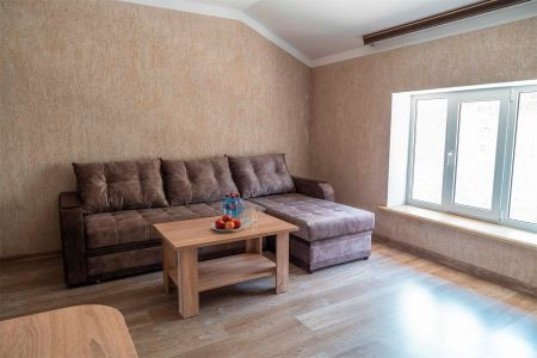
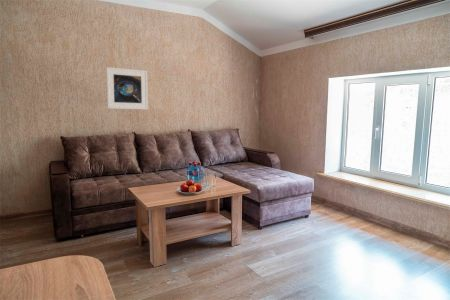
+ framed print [105,66,149,110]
